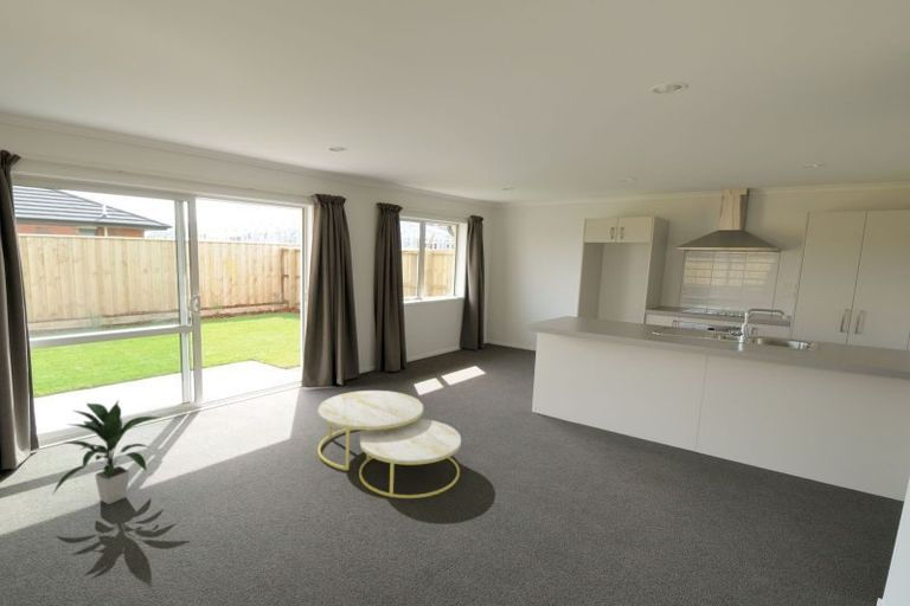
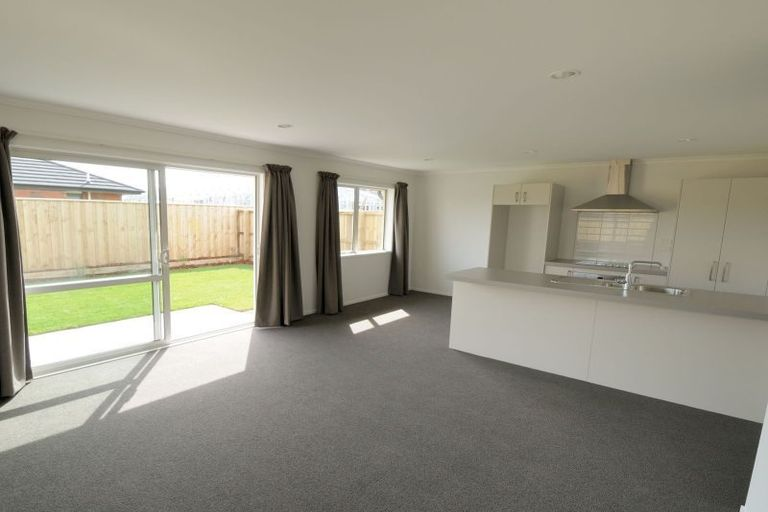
- coffee table [316,389,462,499]
- indoor plant [52,399,160,505]
